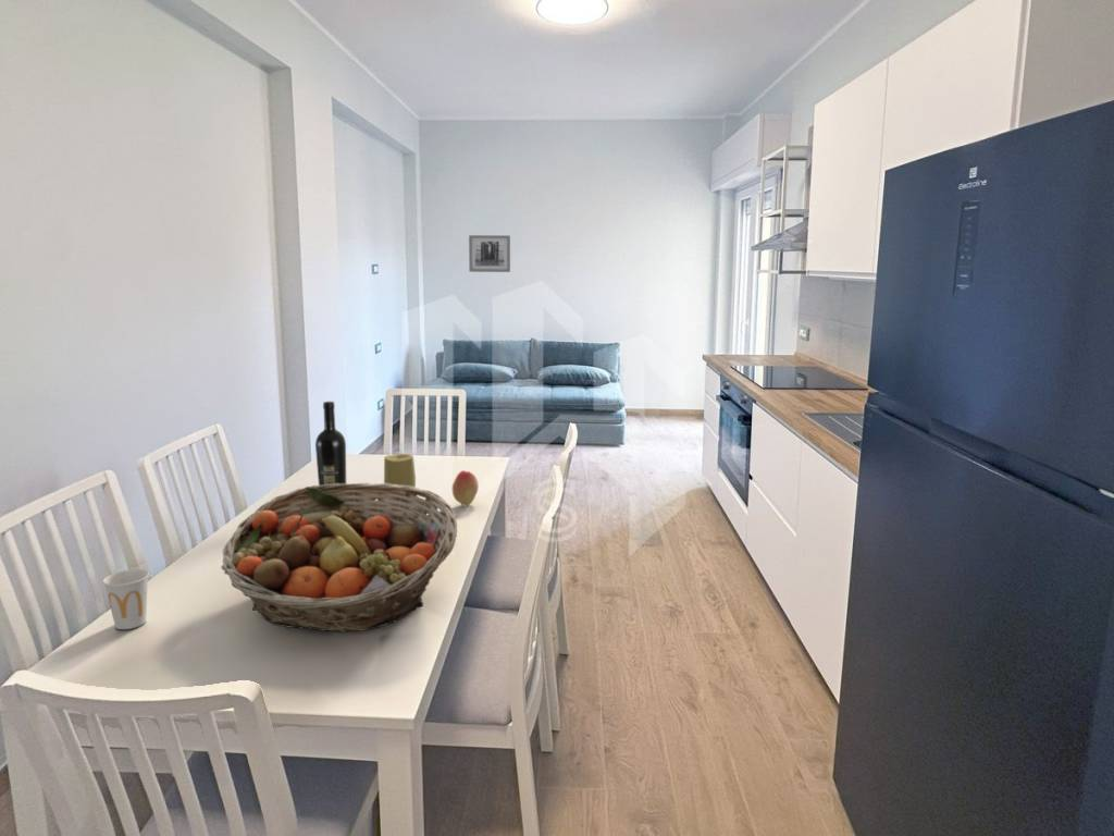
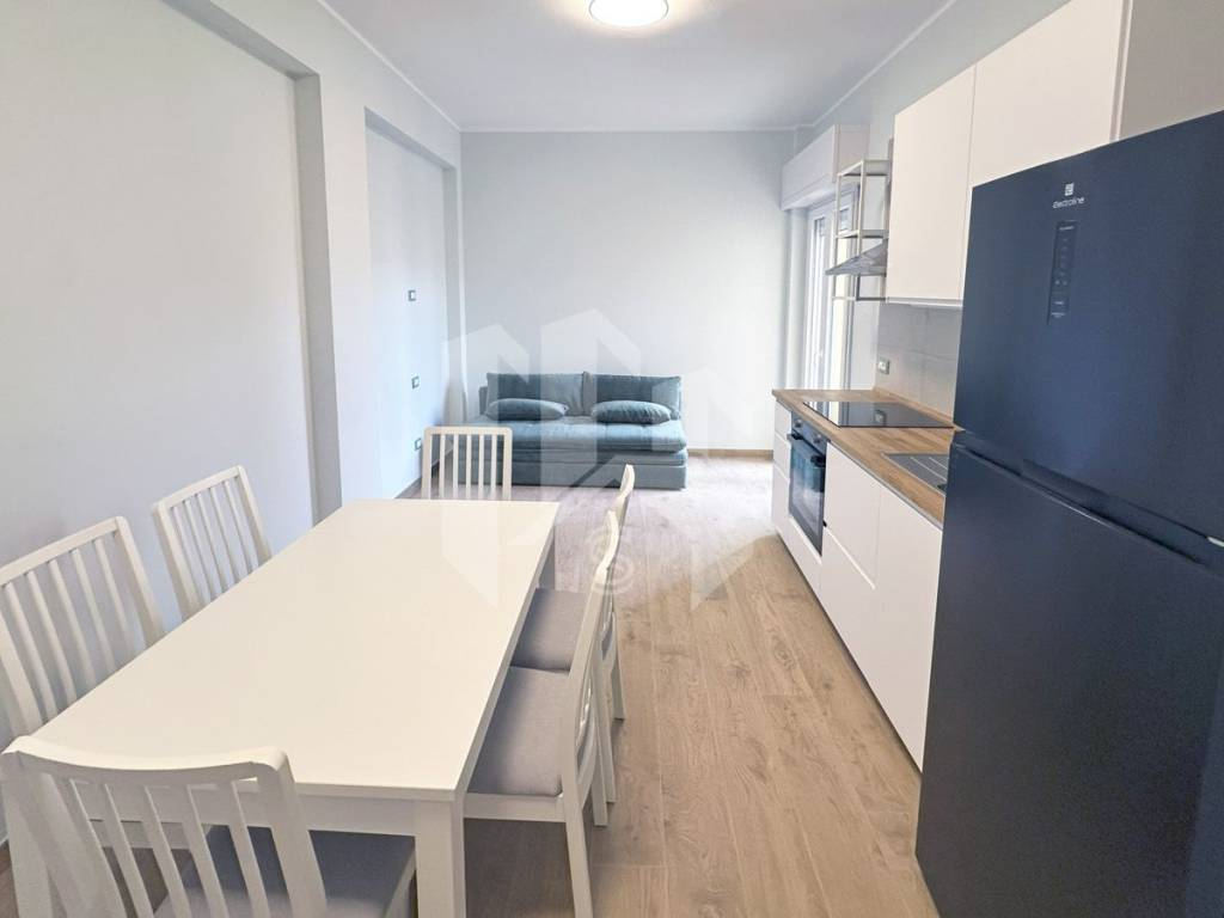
- fruit [451,469,480,507]
- wine bottle [314,401,347,485]
- cup [102,568,150,630]
- fruit basket [221,482,458,634]
- candle [383,453,417,488]
- wall art [468,234,511,273]
